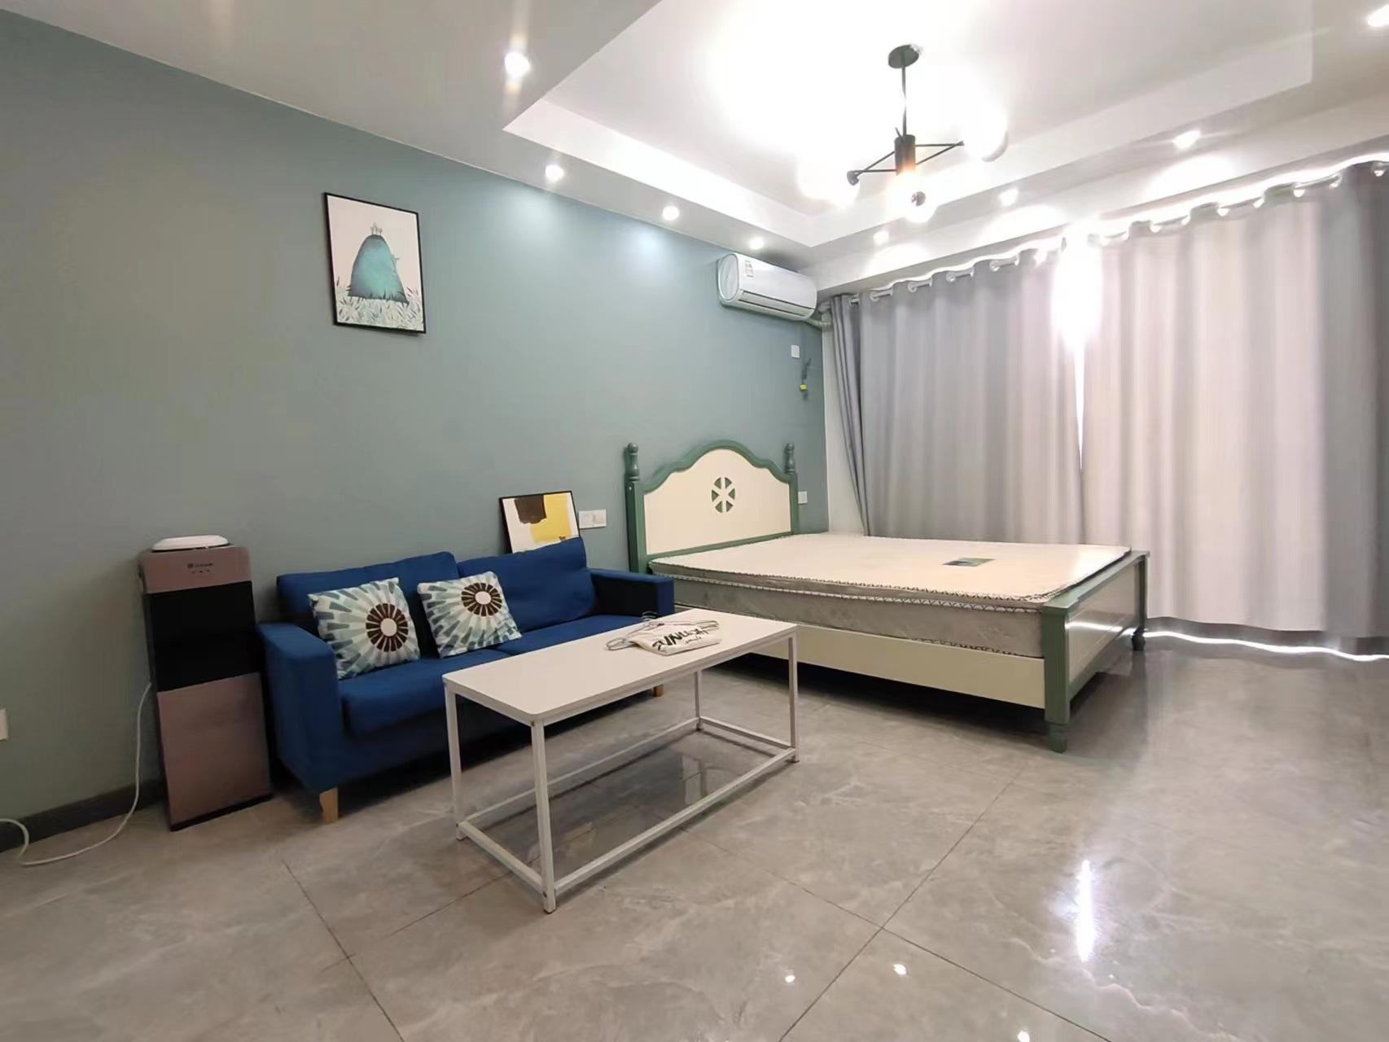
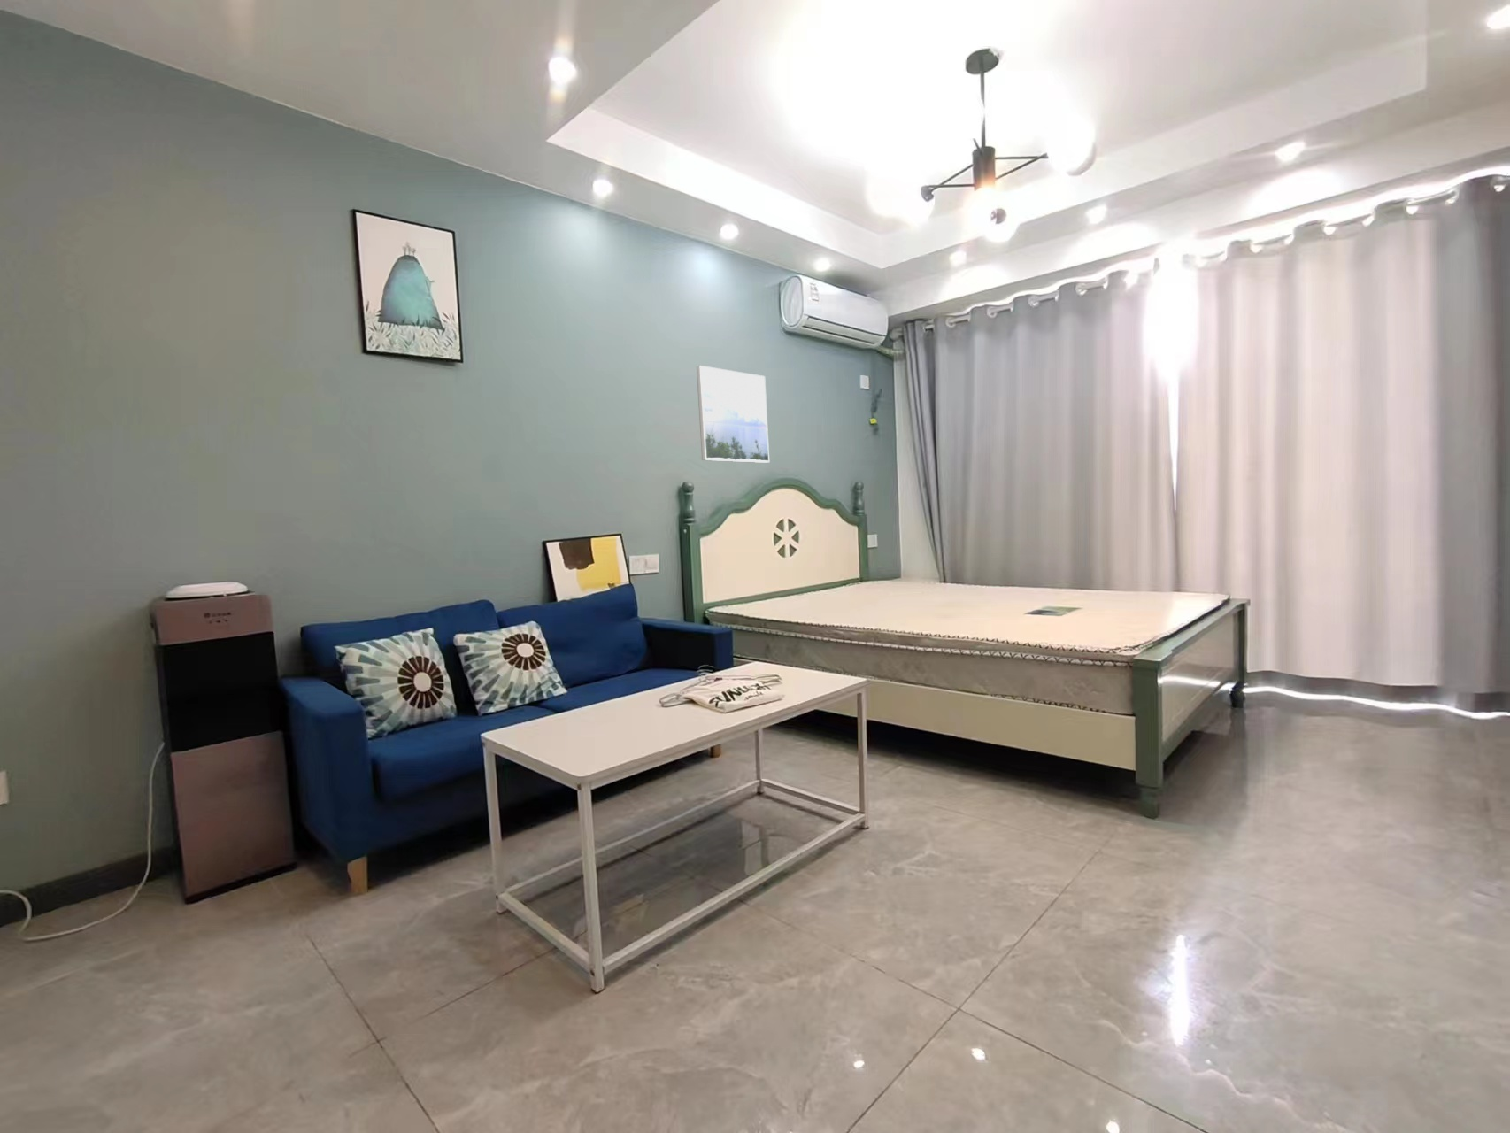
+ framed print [696,364,770,464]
